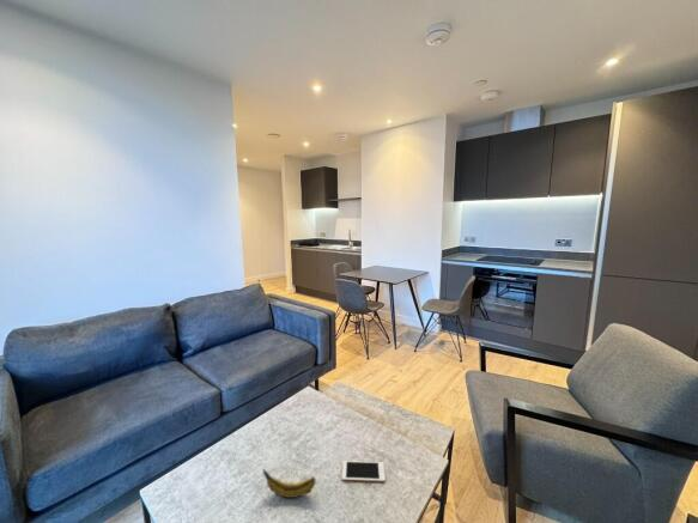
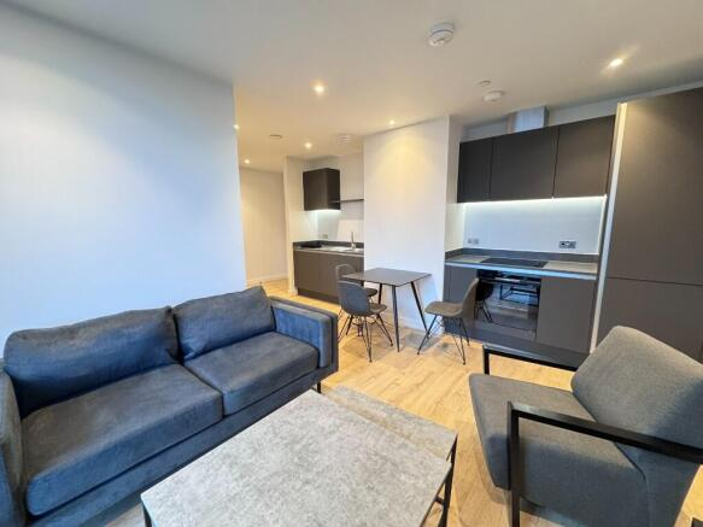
- cell phone [341,460,387,482]
- banana [262,468,317,499]
